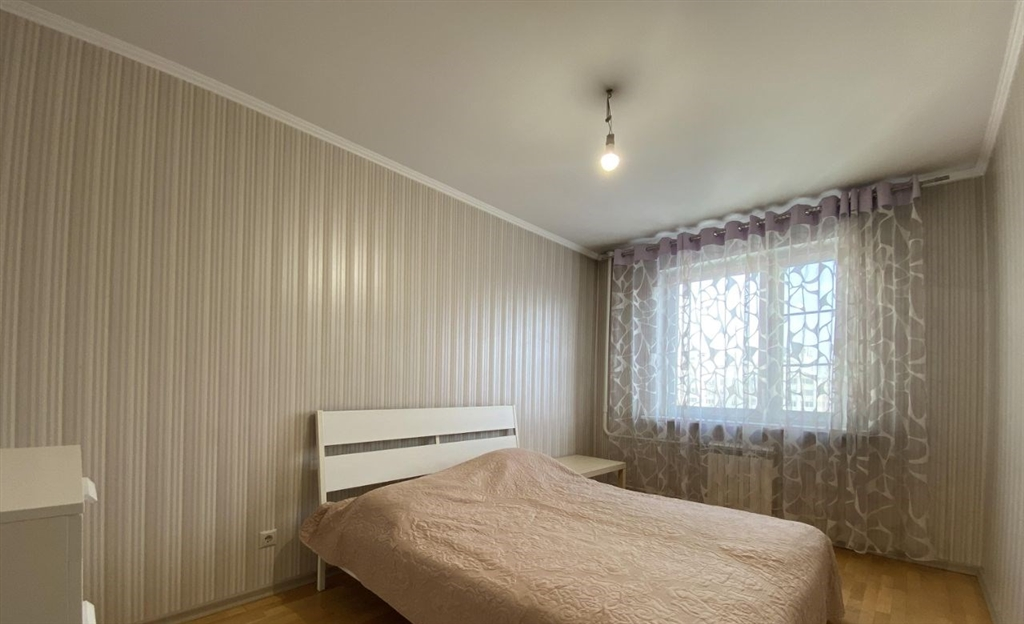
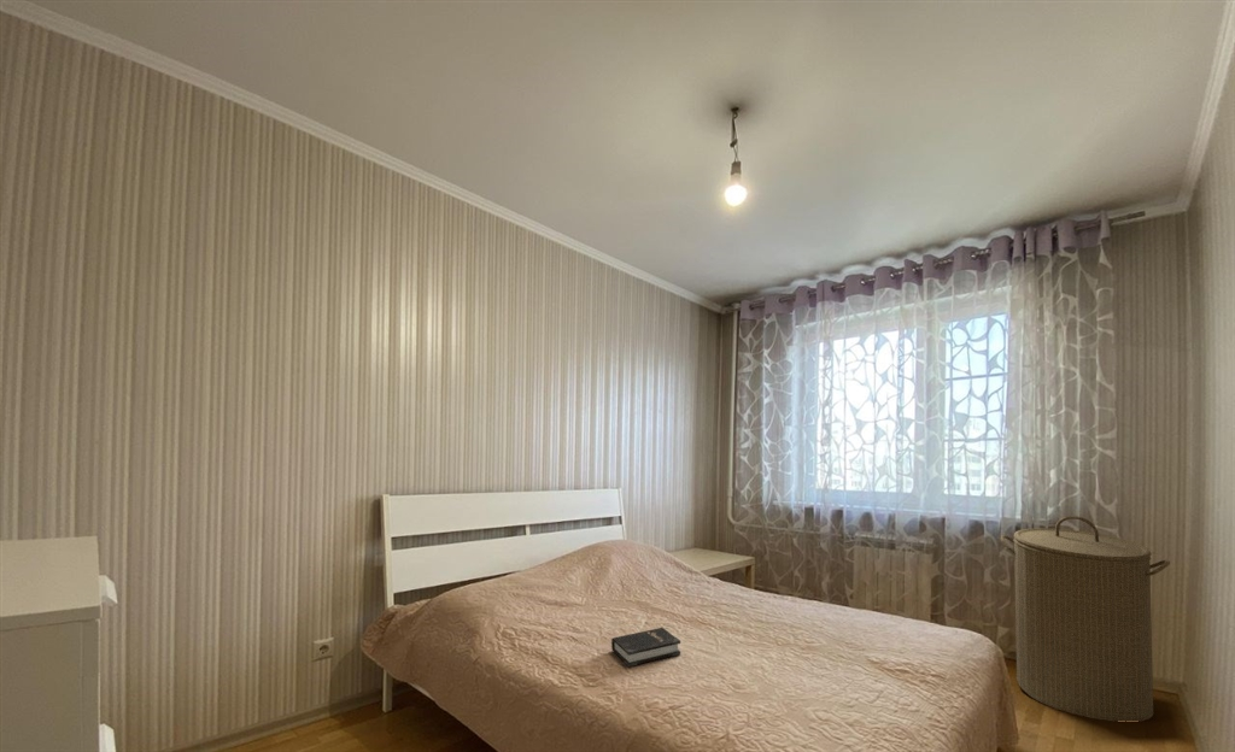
+ laundry hamper [1000,515,1171,723]
+ hardback book [610,627,681,668]
